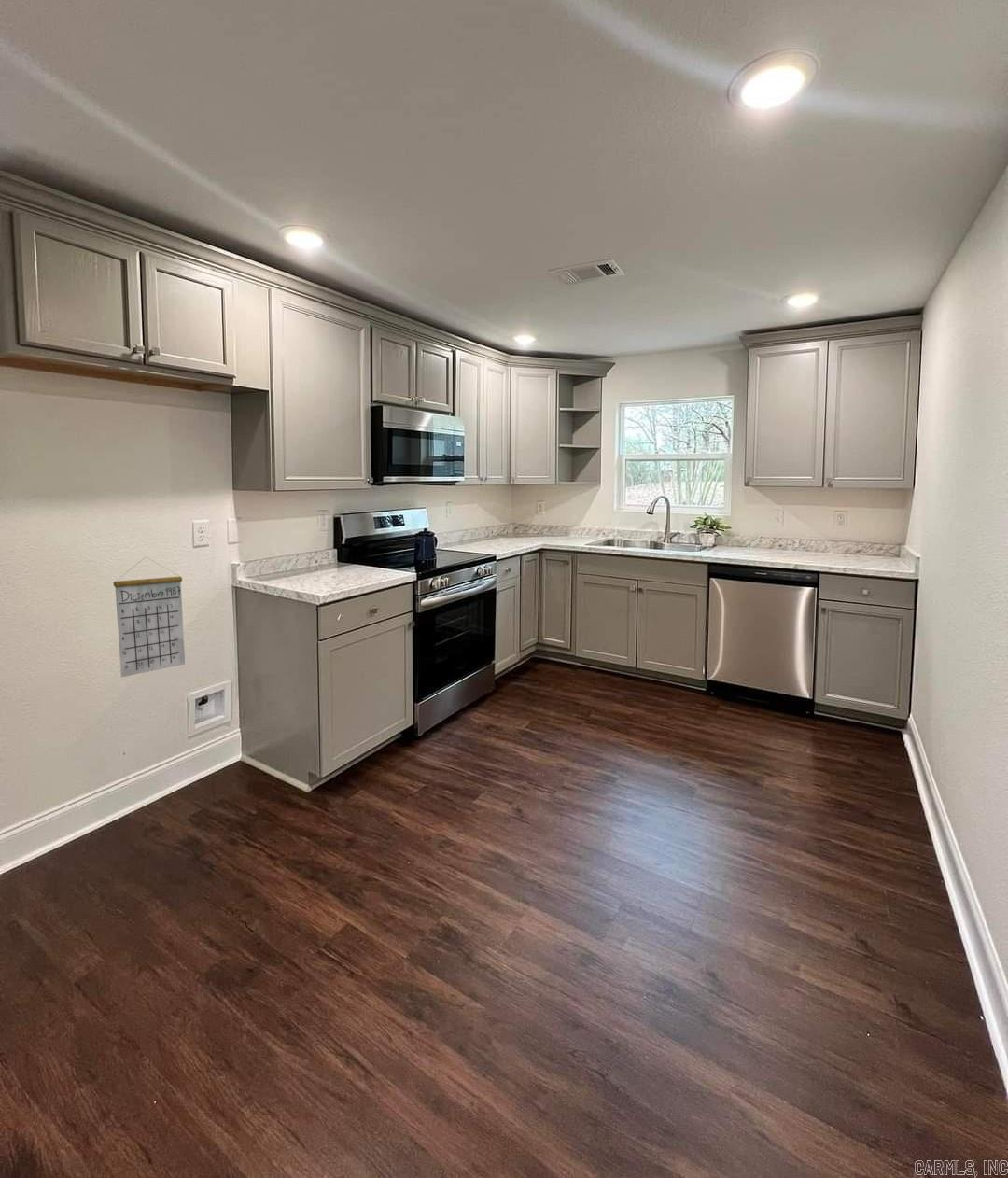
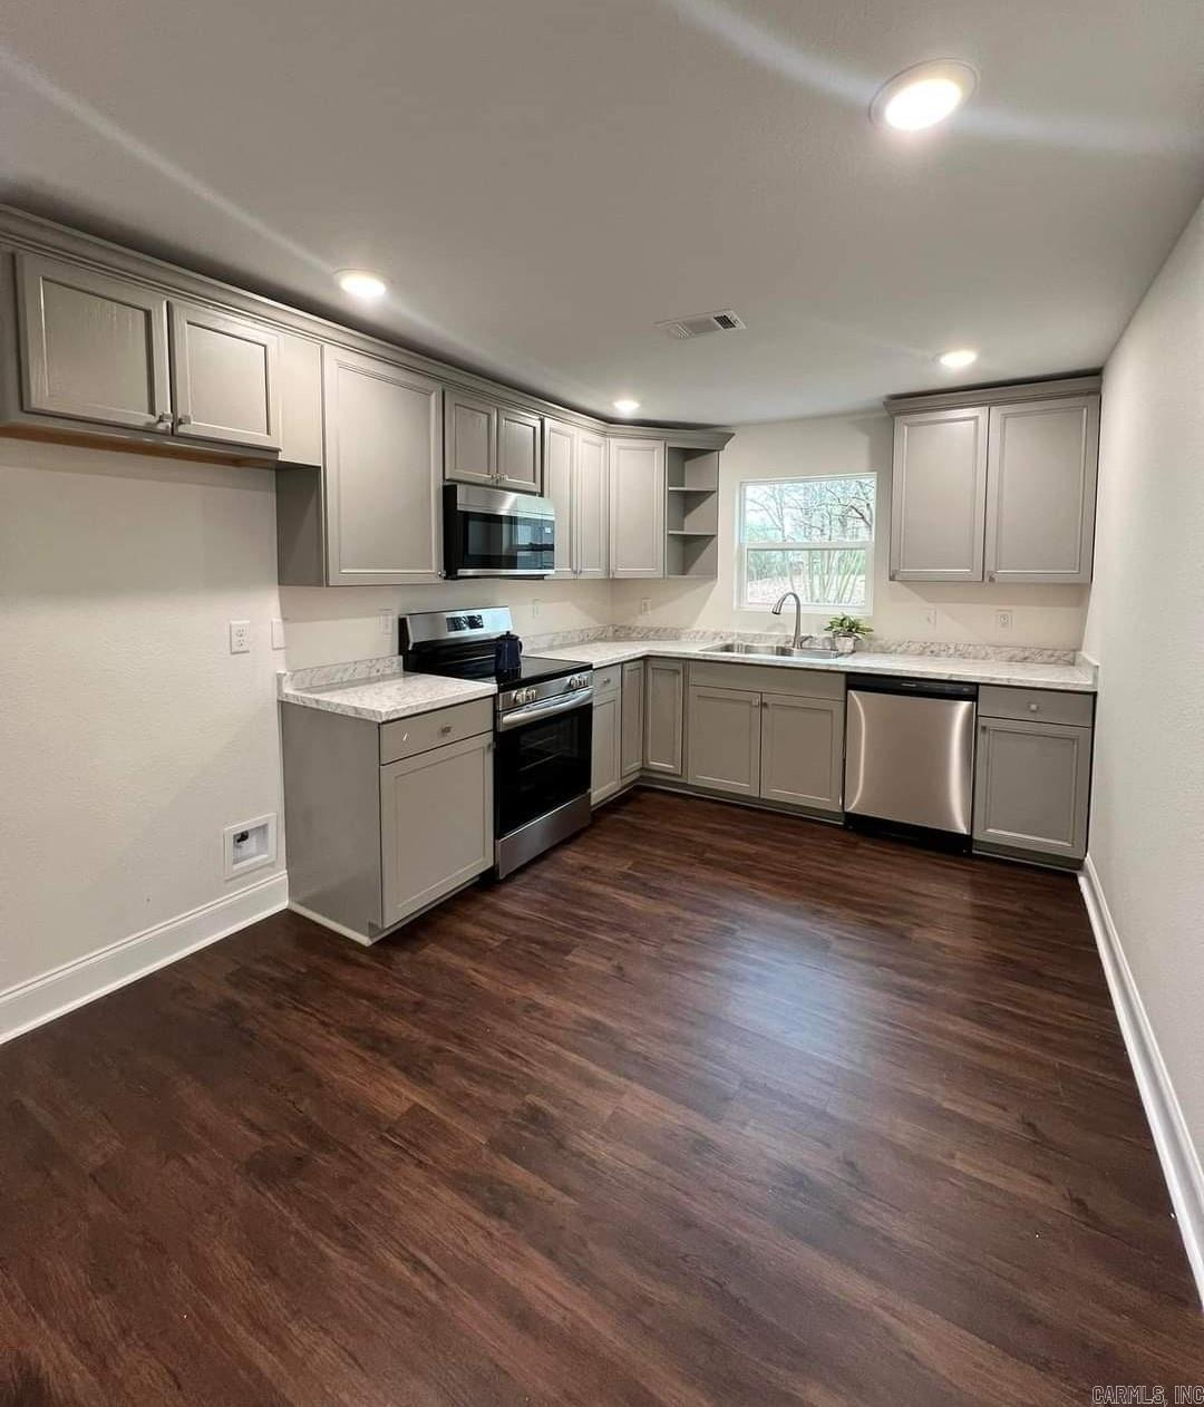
- calendar [113,555,186,679]
